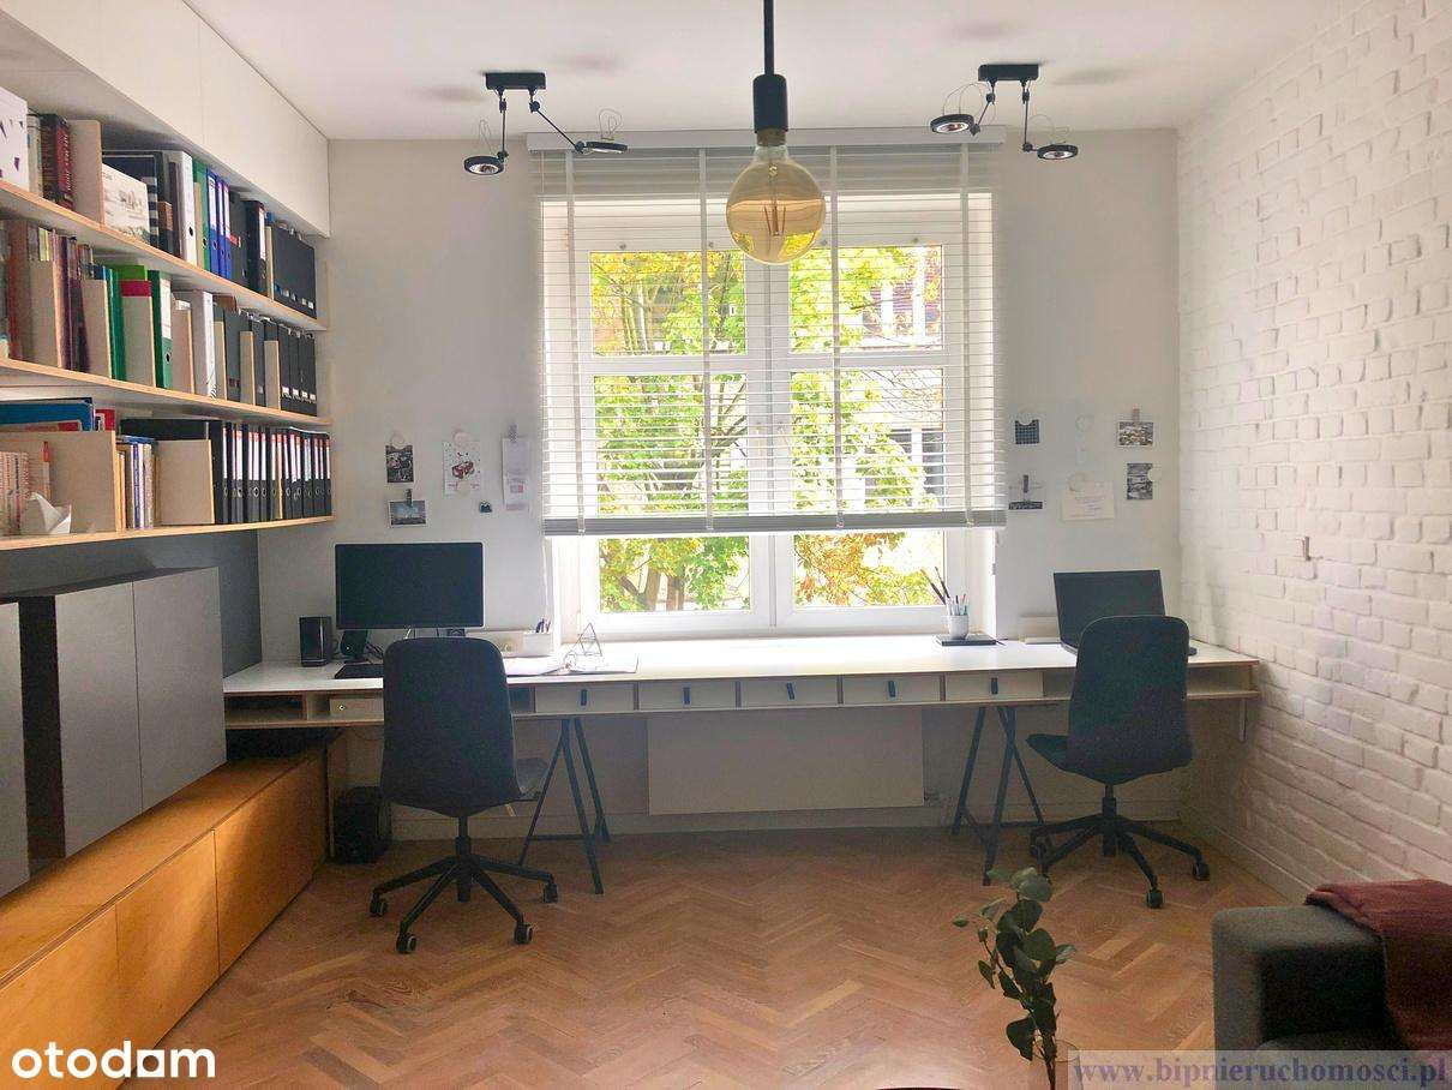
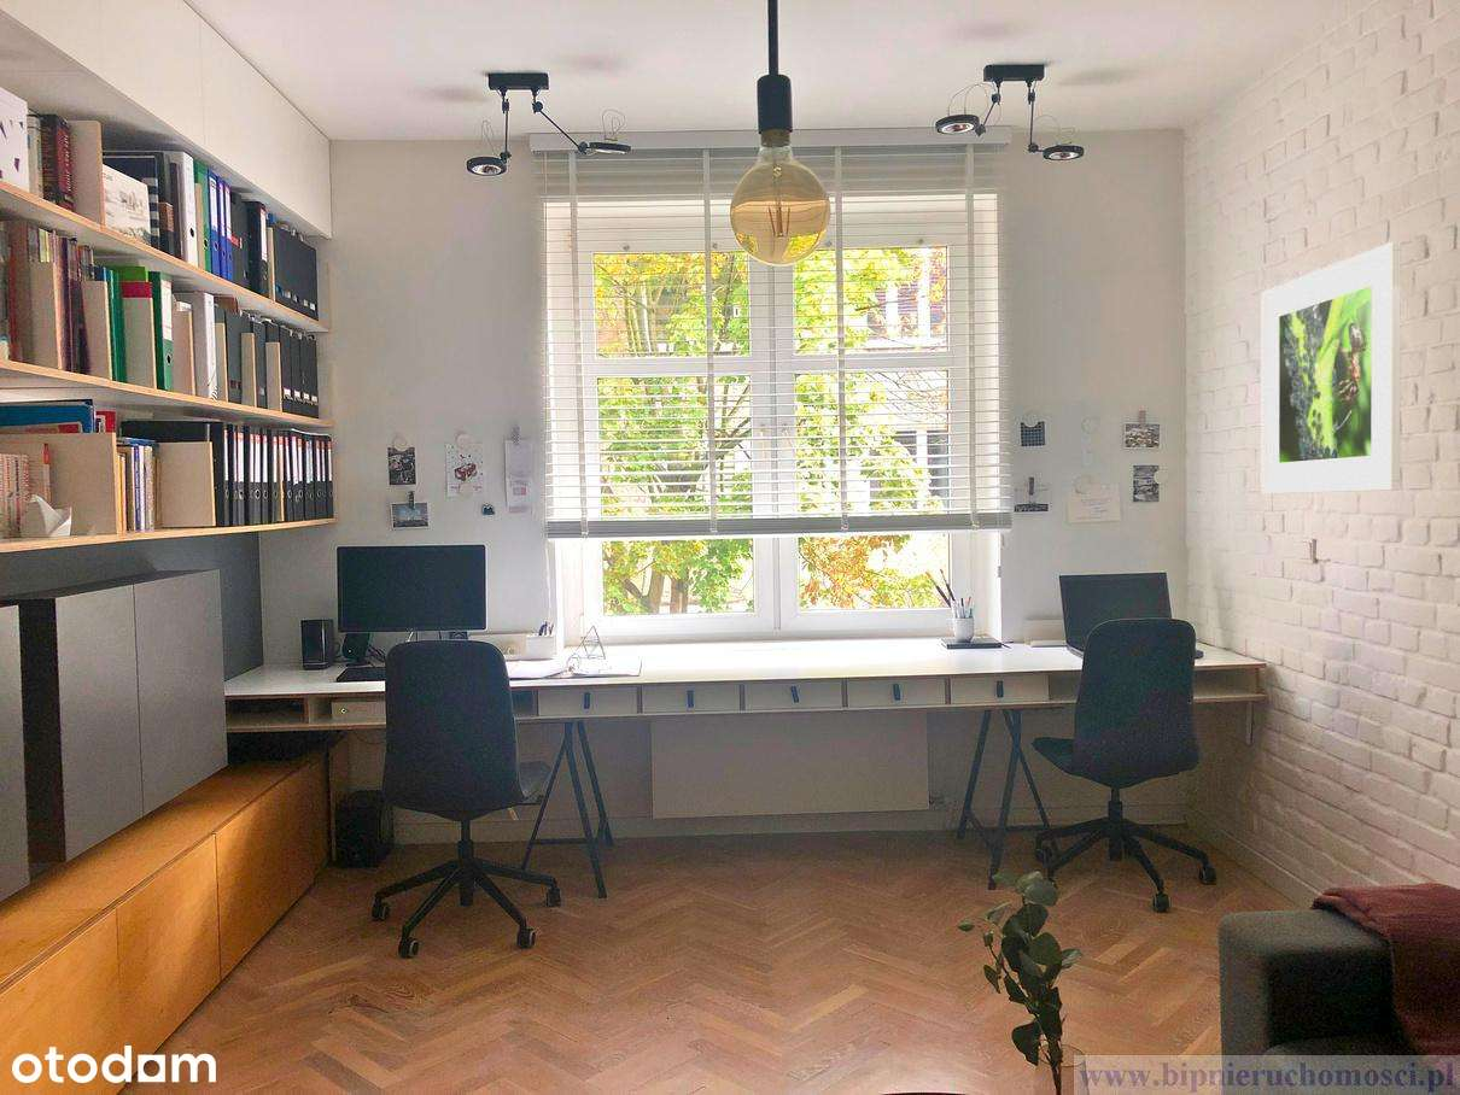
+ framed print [1260,240,1402,494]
